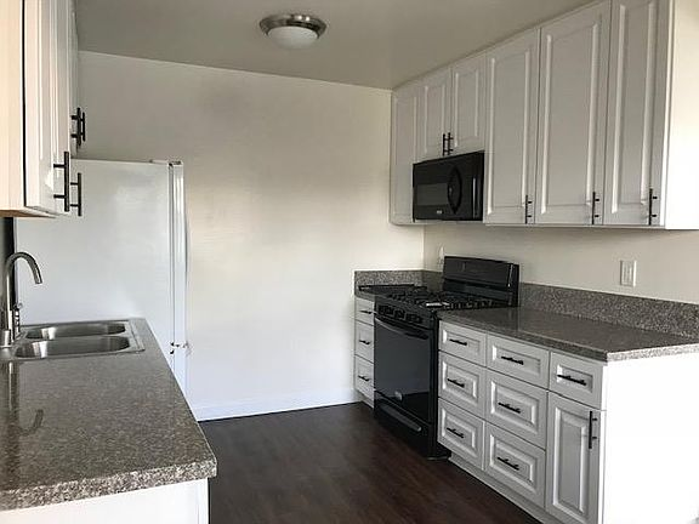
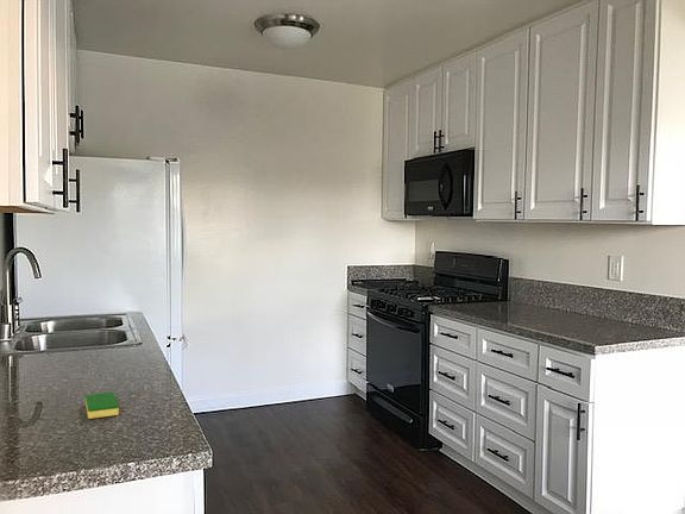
+ dish sponge [84,391,120,420]
